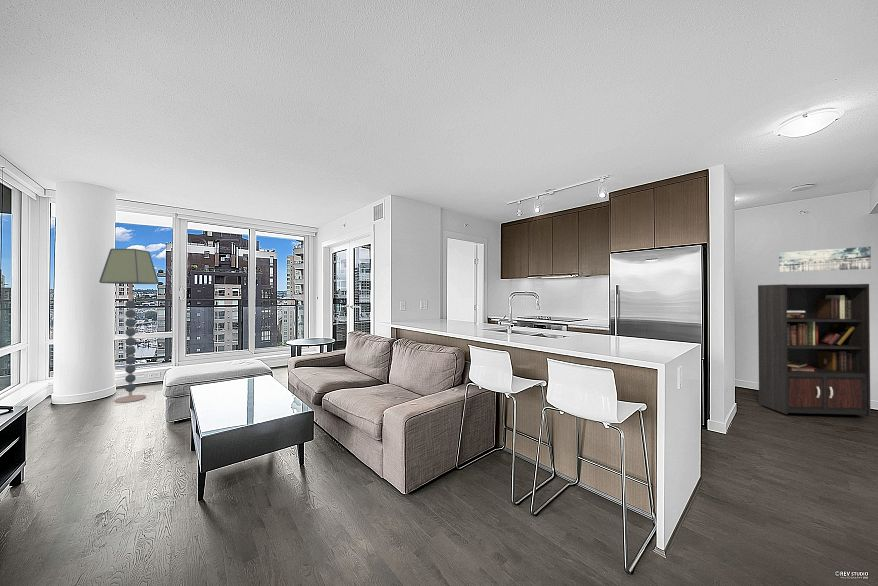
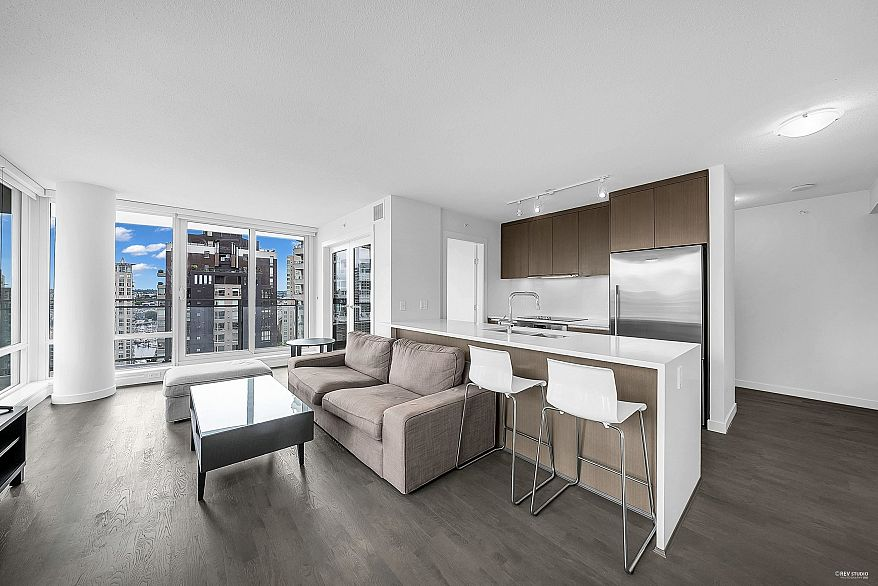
- bookcase [757,283,871,417]
- wall art [778,246,872,273]
- floor lamp [98,248,160,404]
